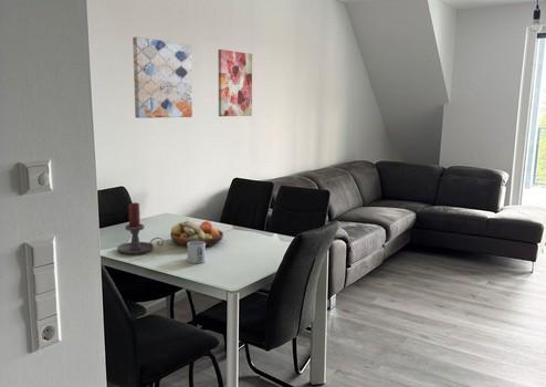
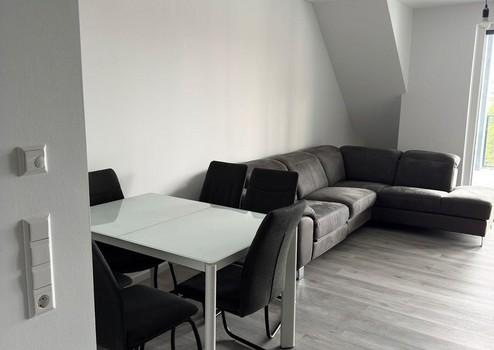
- mug [187,241,207,264]
- wall art [217,49,253,117]
- wall art [132,35,193,119]
- fruit bowl [169,219,224,248]
- candle holder [116,201,165,255]
